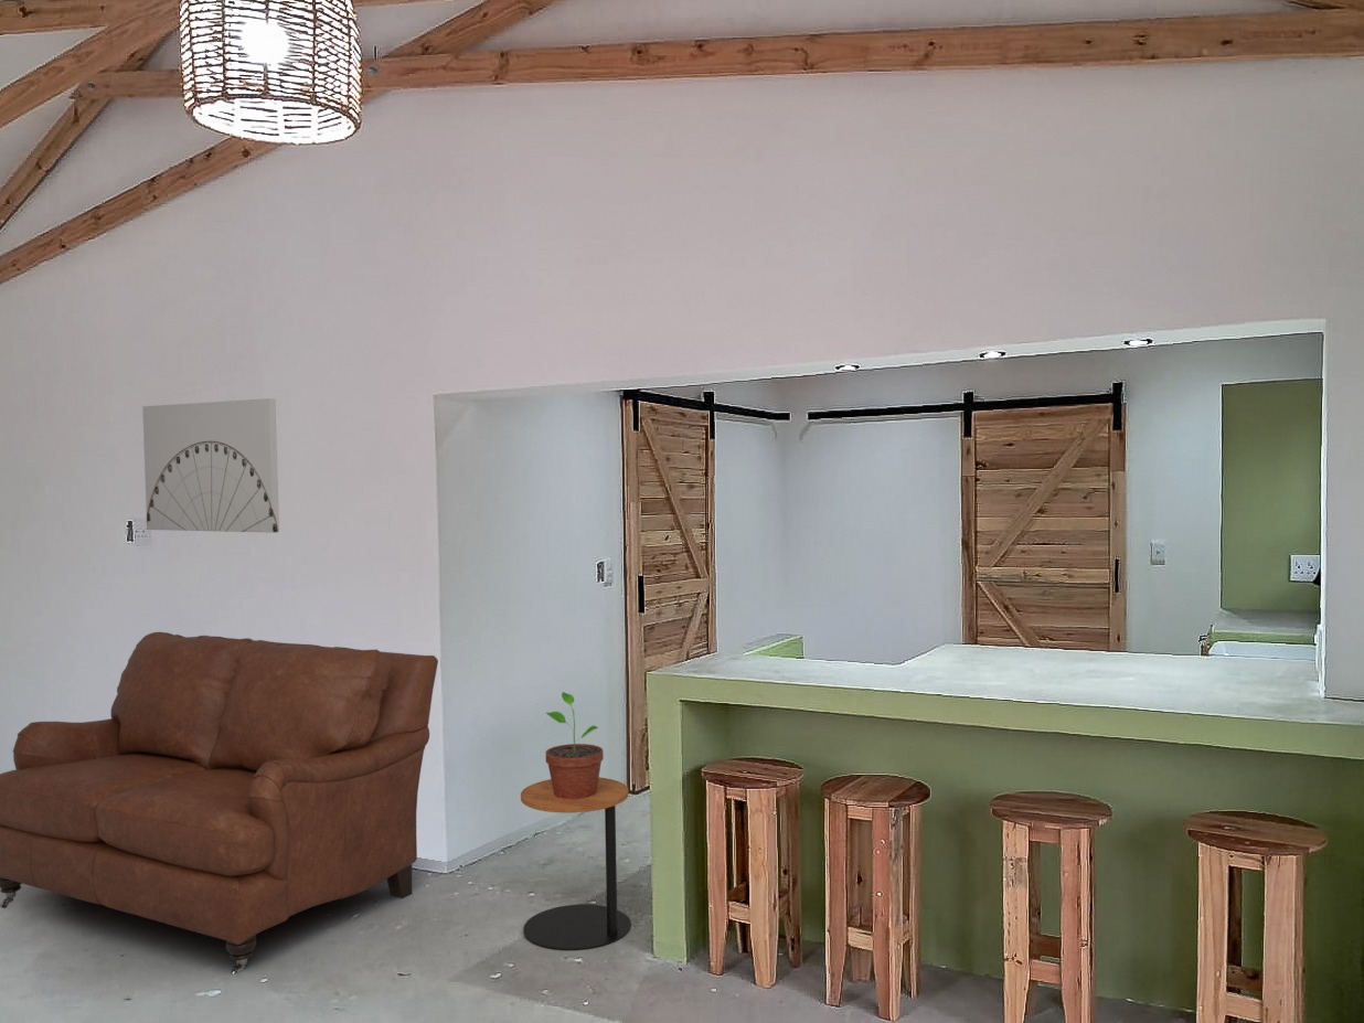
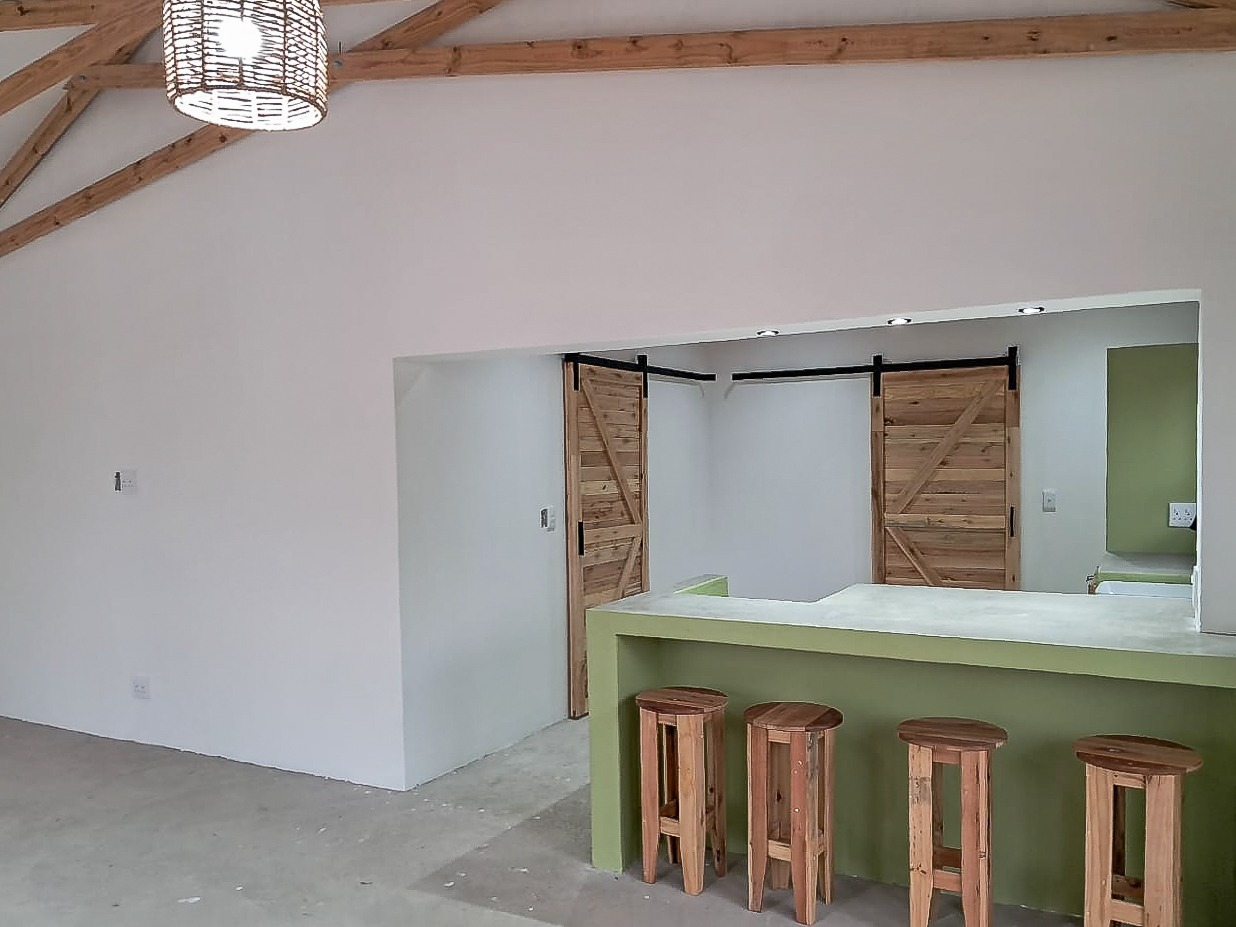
- potted plant [545,691,605,799]
- side table [520,777,631,951]
- wall art [141,397,280,534]
- sofa [0,631,439,976]
